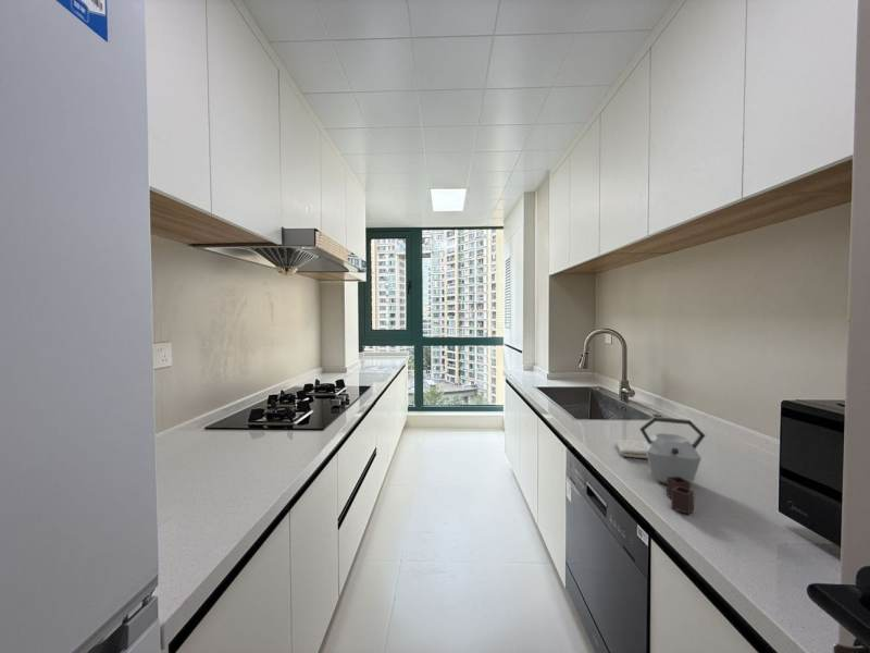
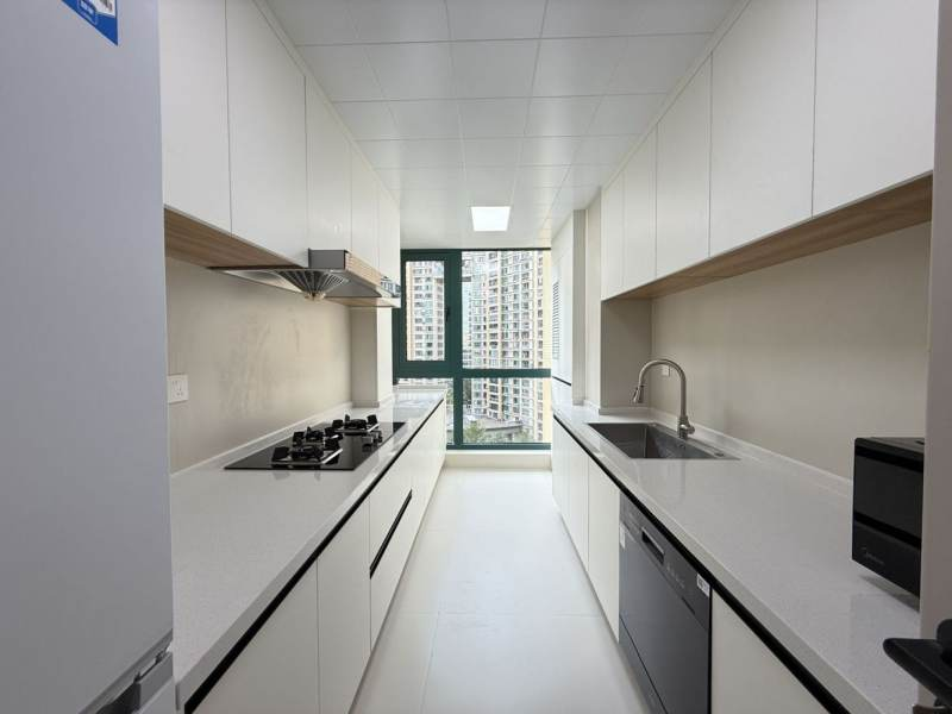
- kettle [638,416,707,515]
- washcloth [614,439,648,459]
